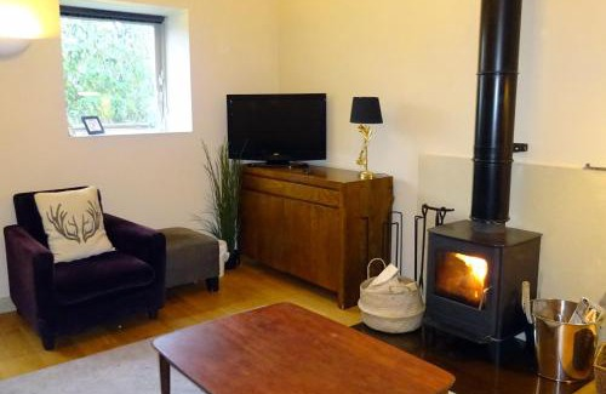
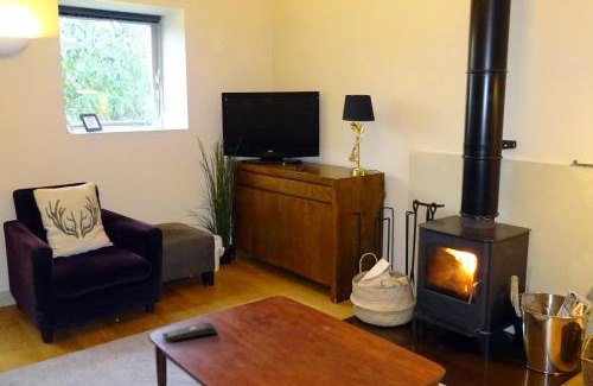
+ remote control [161,322,219,343]
